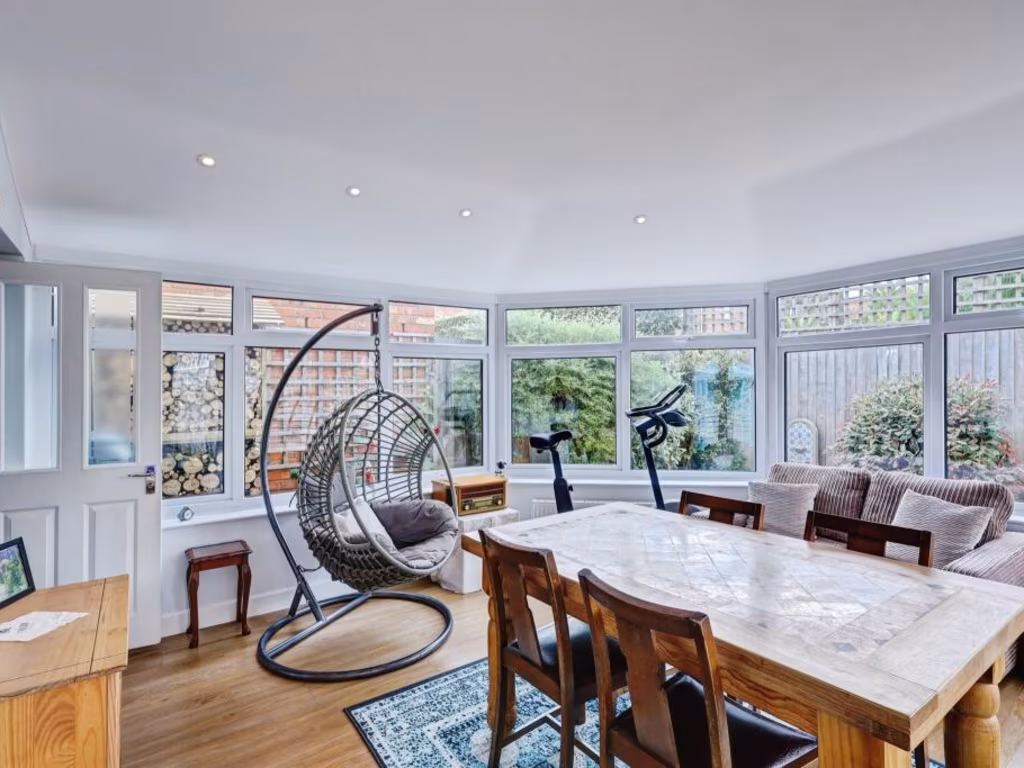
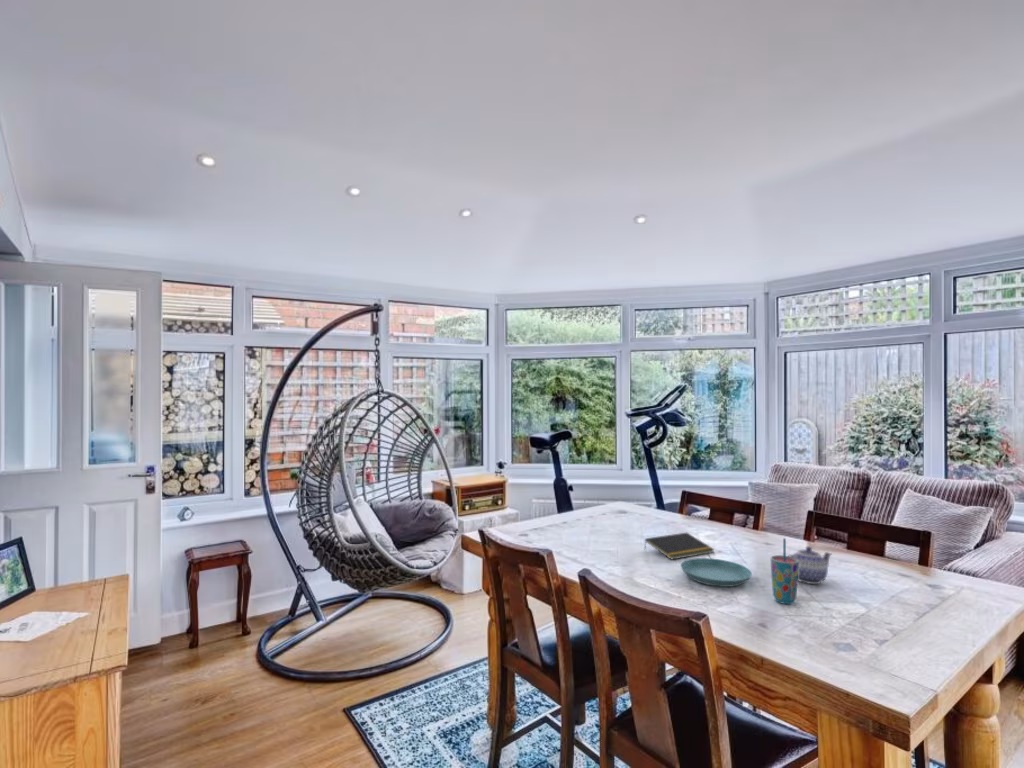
+ teapot [788,545,832,585]
+ notepad [643,532,716,561]
+ saucer [680,557,753,588]
+ cup [770,537,799,605]
